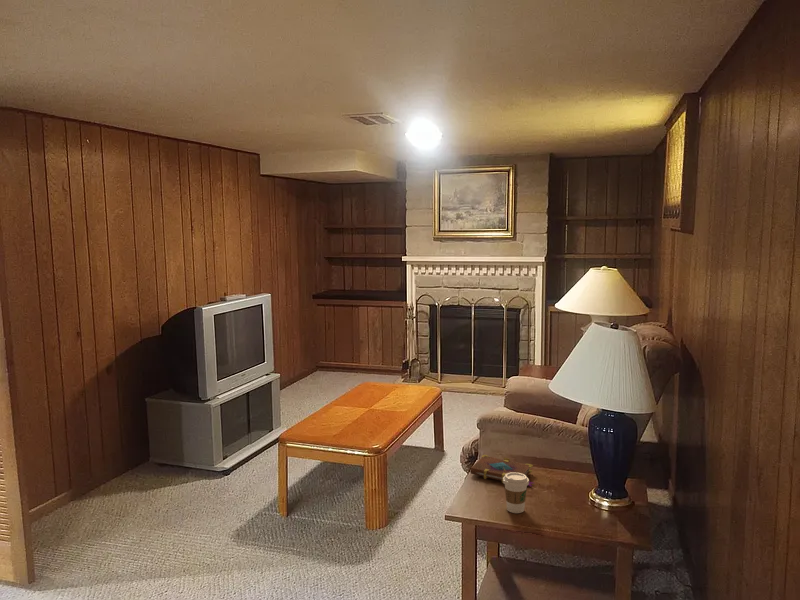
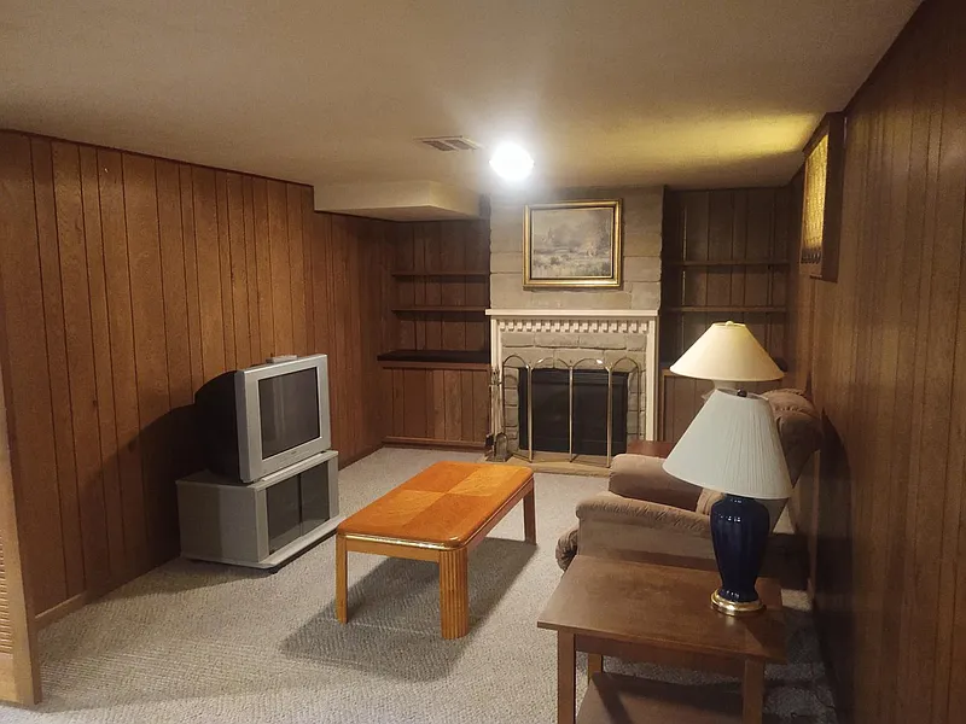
- coffee cup [503,472,530,514]
- book [469,454,534,487]
